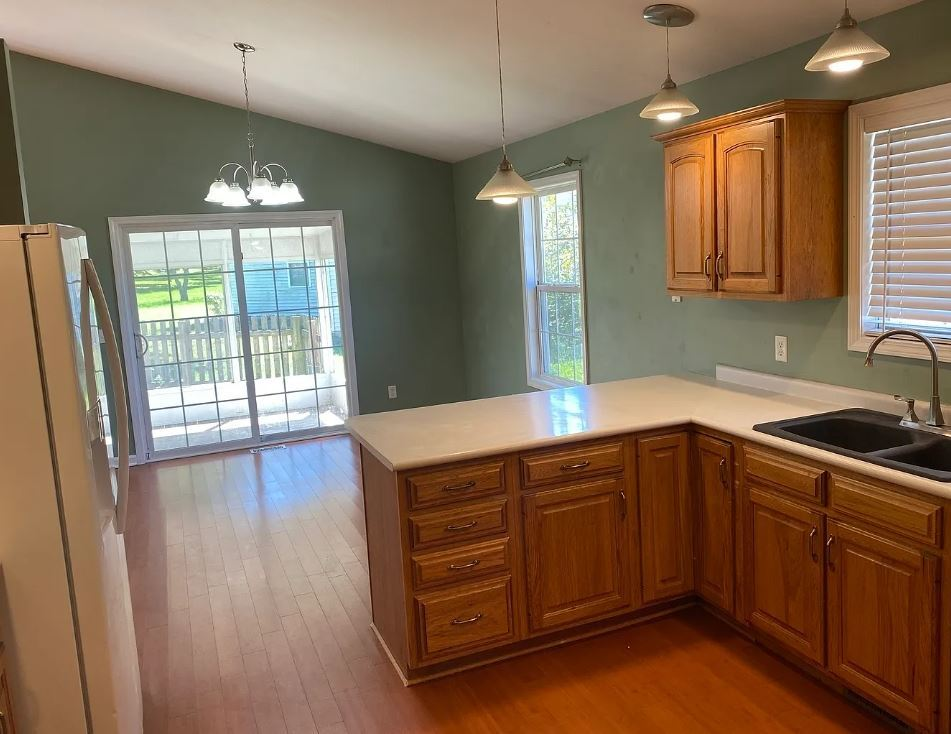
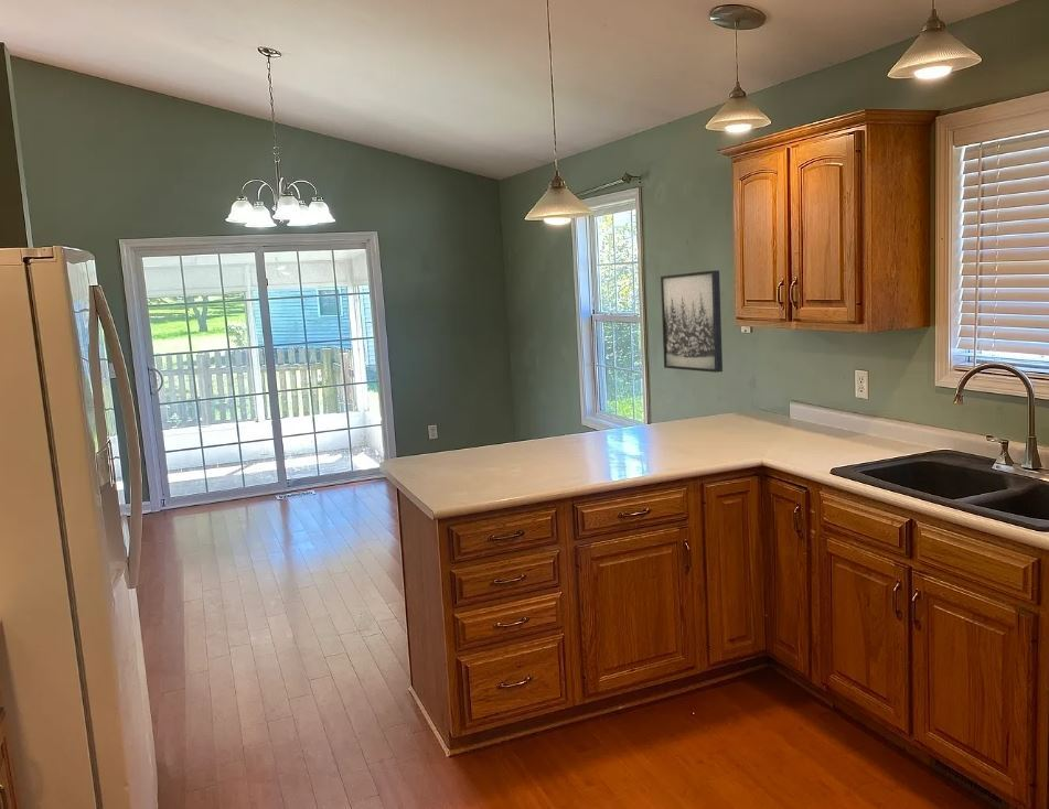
+ wall art [660,269,724,374]
